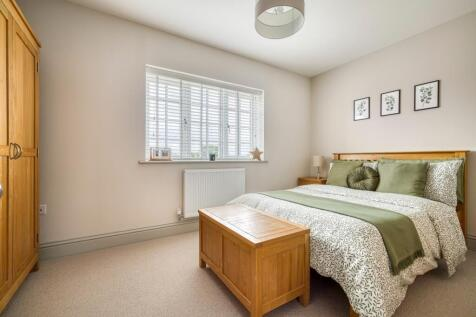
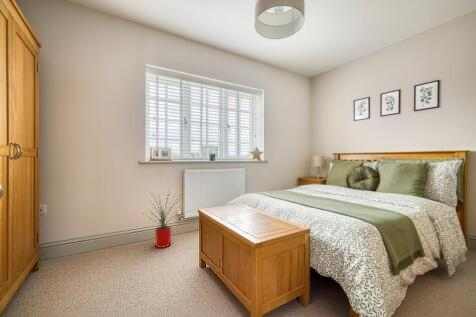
+ house plant [140,188,183,249]
